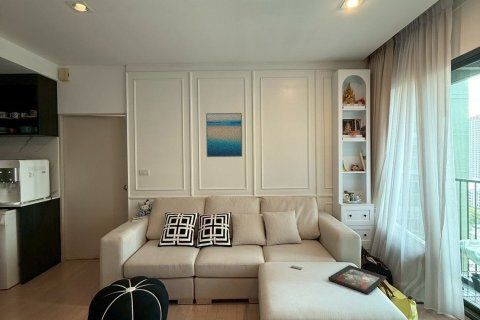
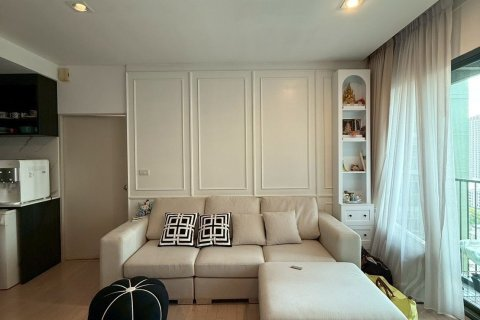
- decorative tray [327,264,387,295]
- wall art [205,112,243,158]
